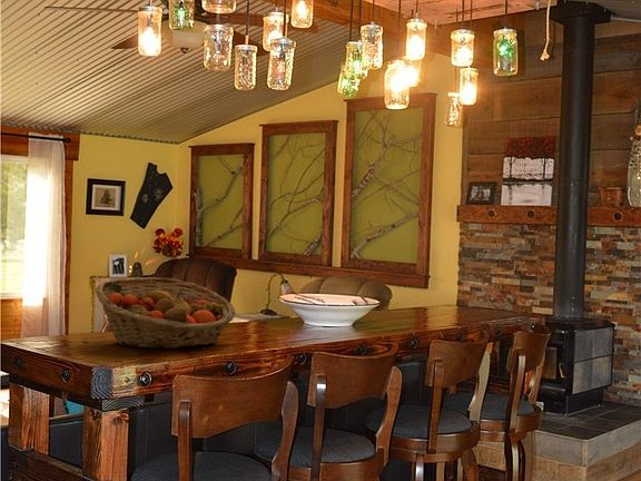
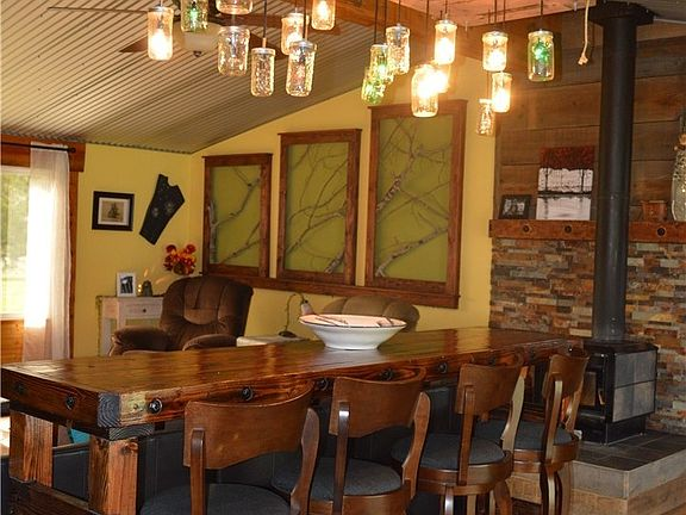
- fruit basket [95,276,237,350]
